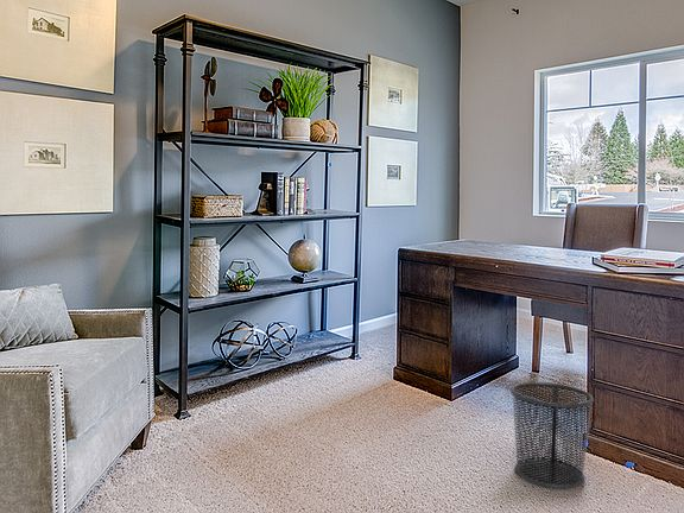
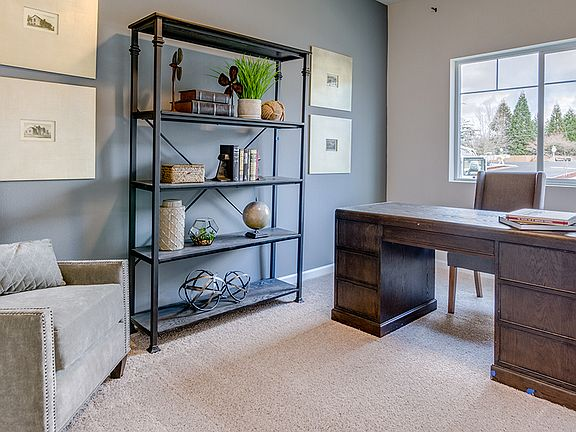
- waste bin [509,381,595,489]
